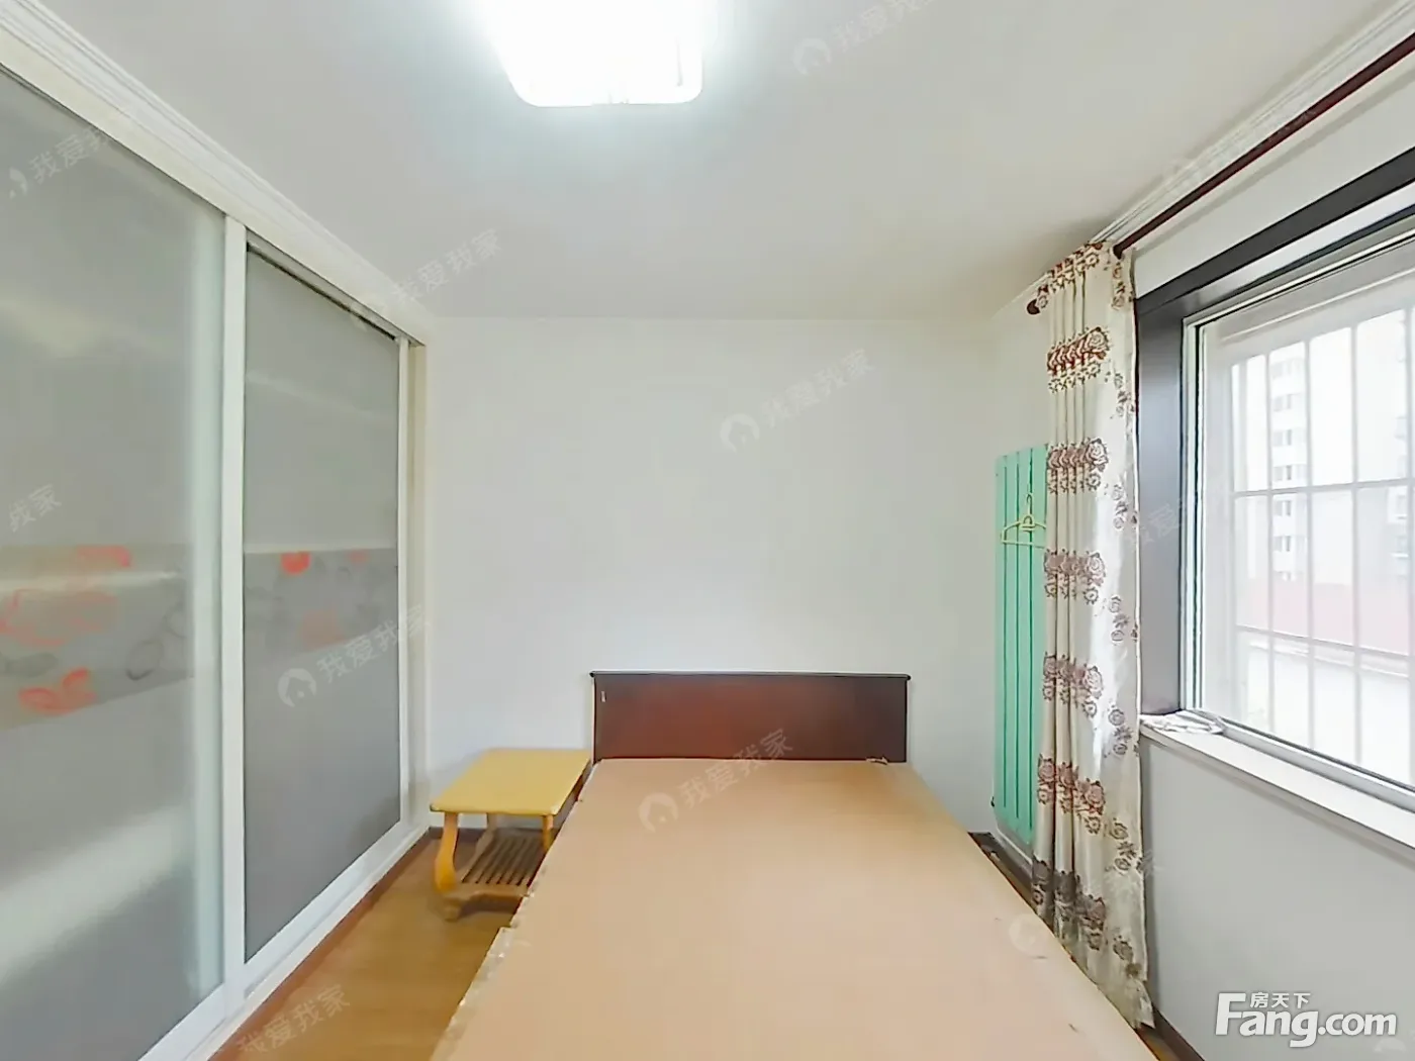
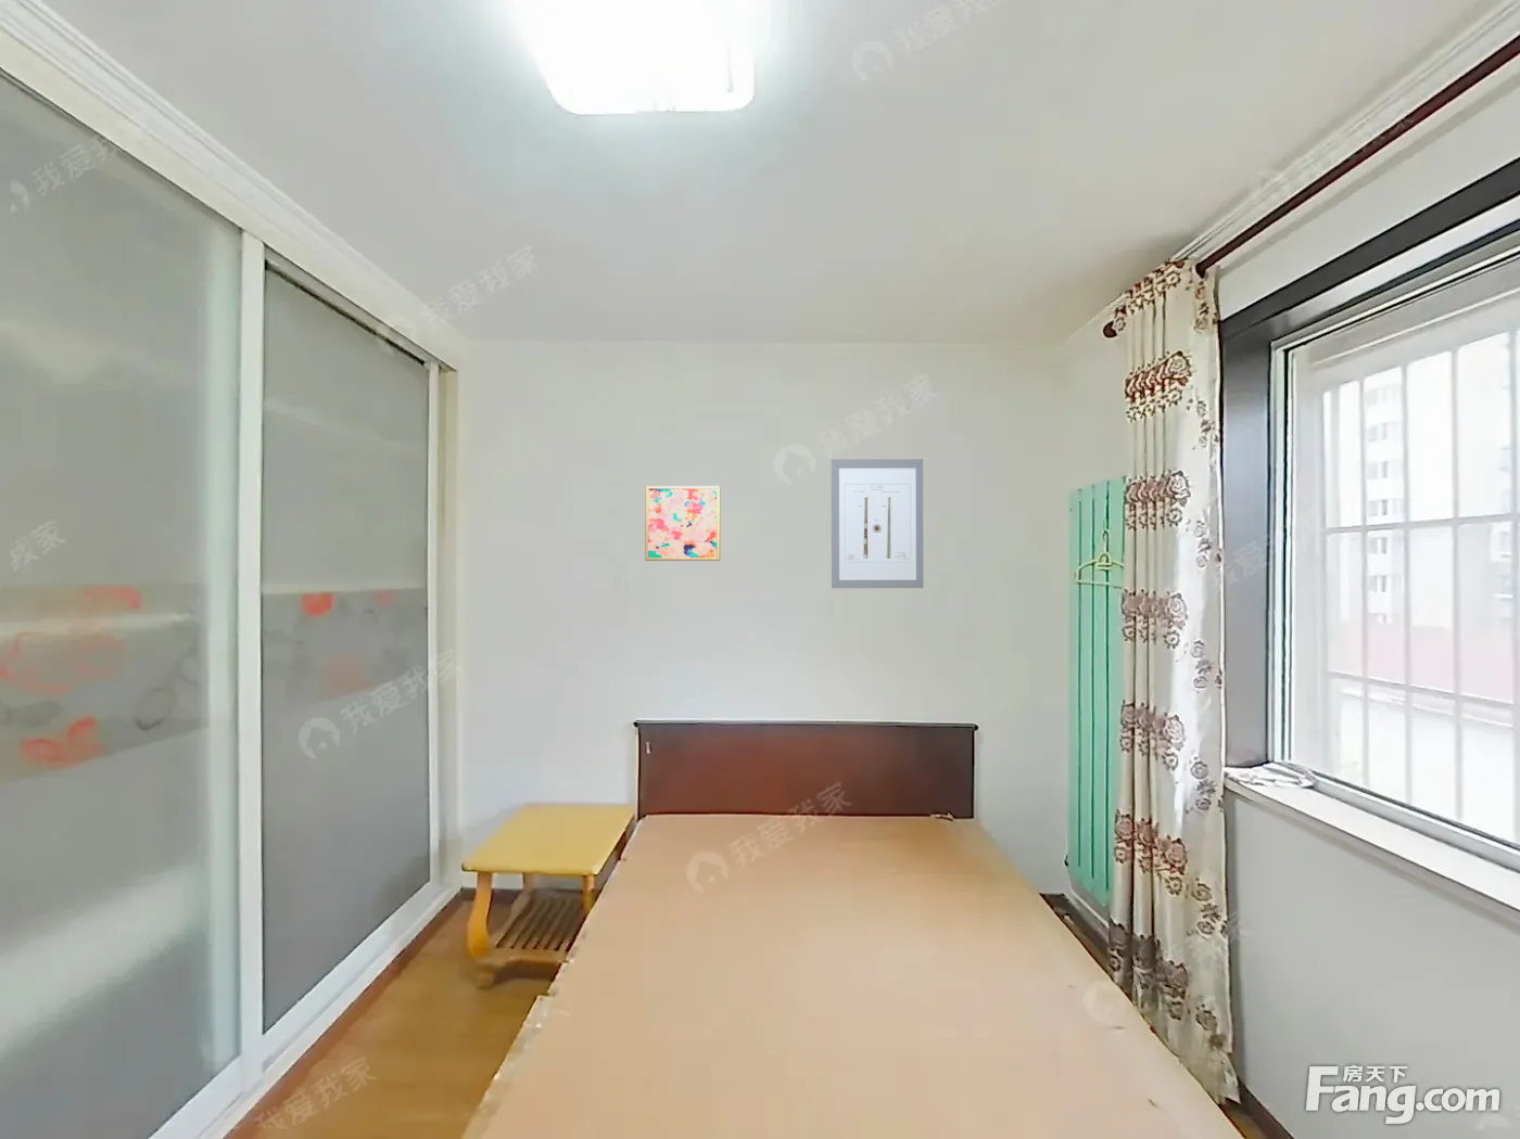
+ wall art [831,458,924,589]
+ wall art [644,485,721,562]
